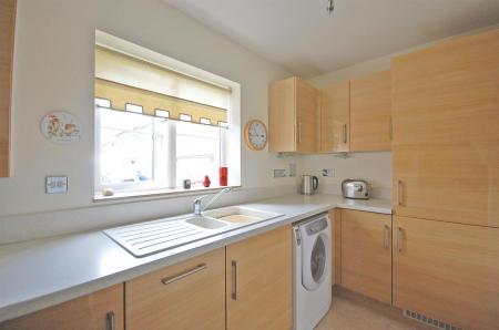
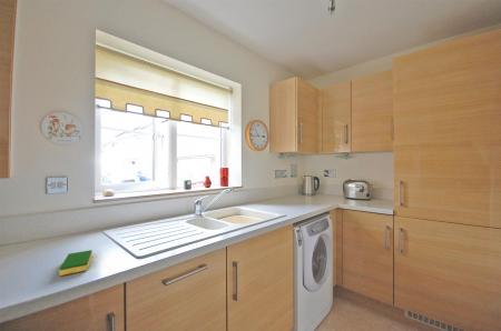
+ dish sponge [59,249,94,277]
